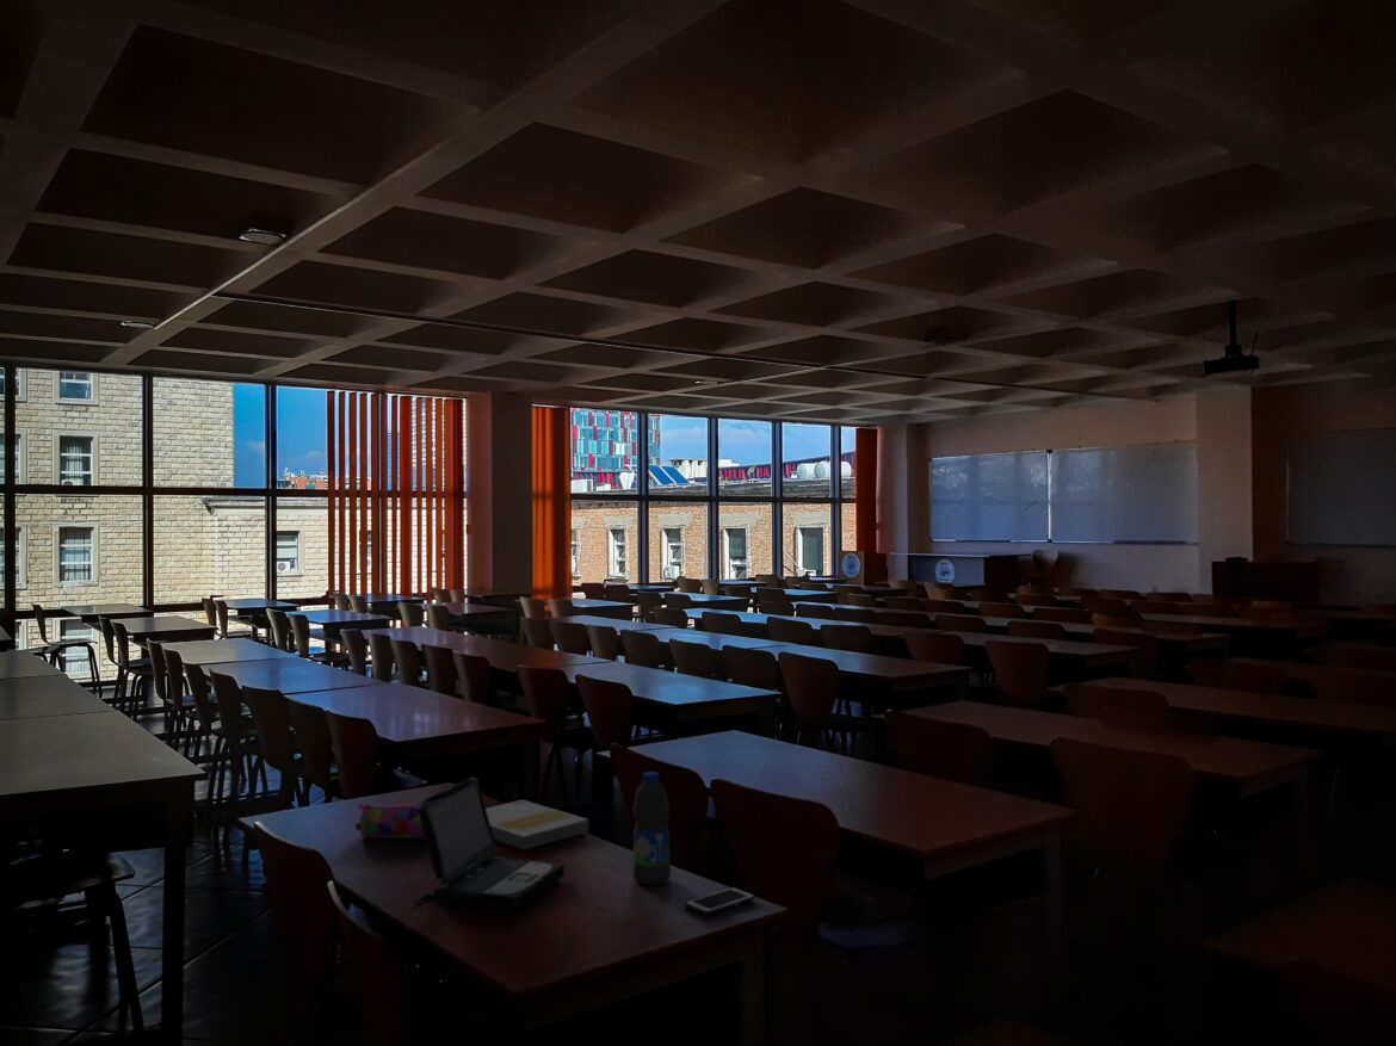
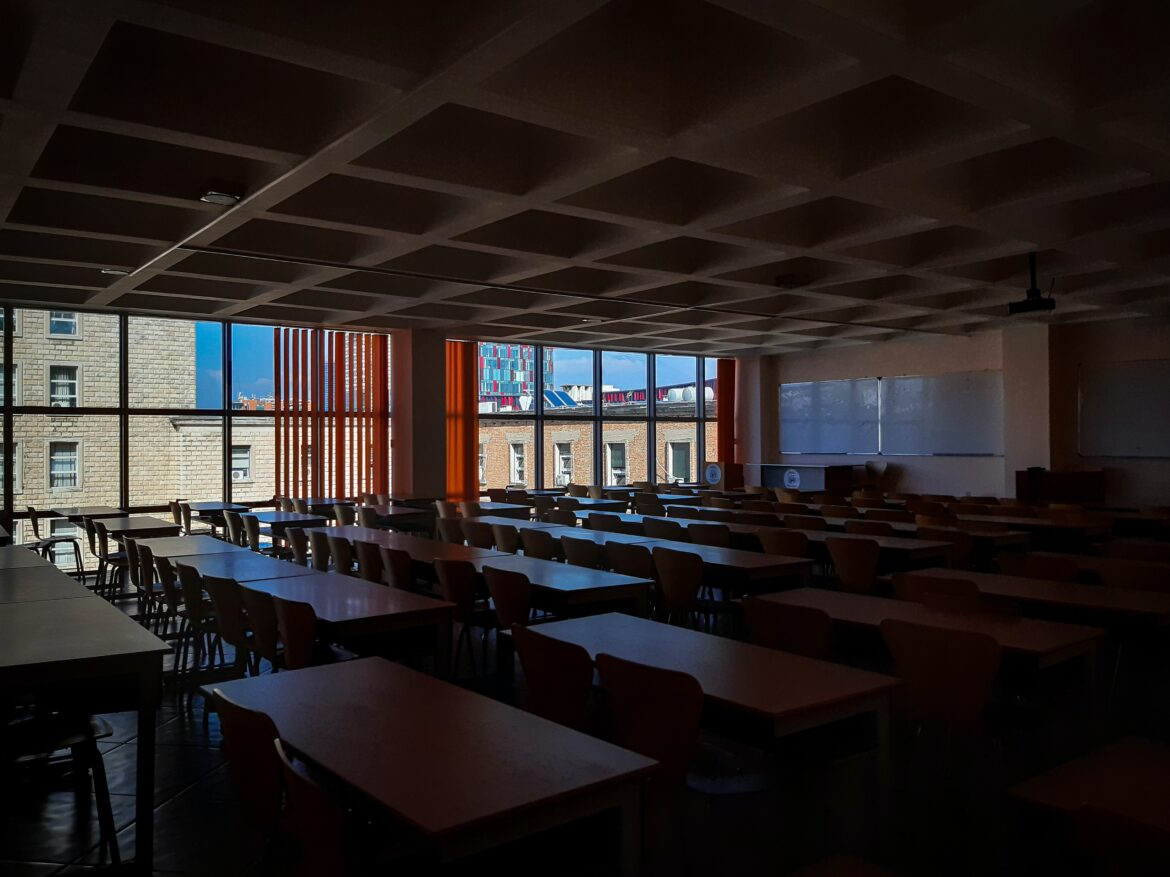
- book [486,799,589,850]
- water bottle [631,770,672,886]
- pencil case [354,801,426,840]
- laptop [412,776,566,911]
- cell phone [684,886,755,916]
